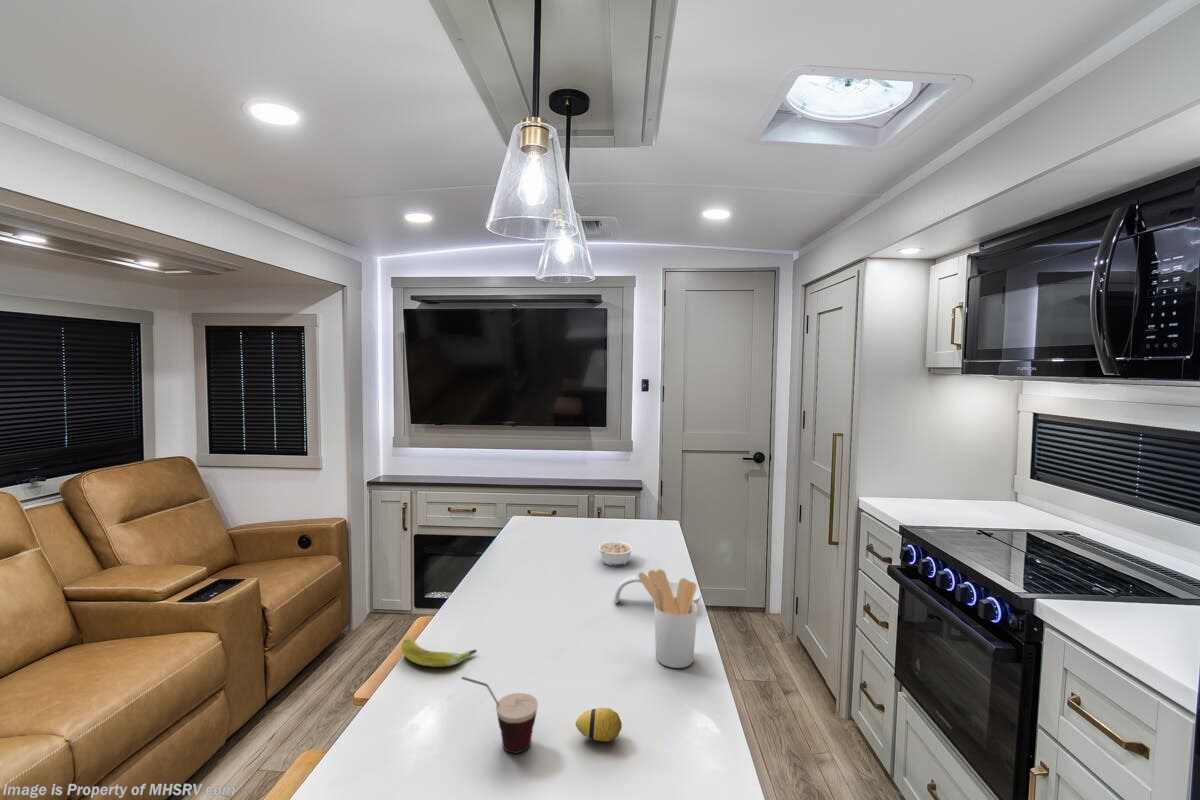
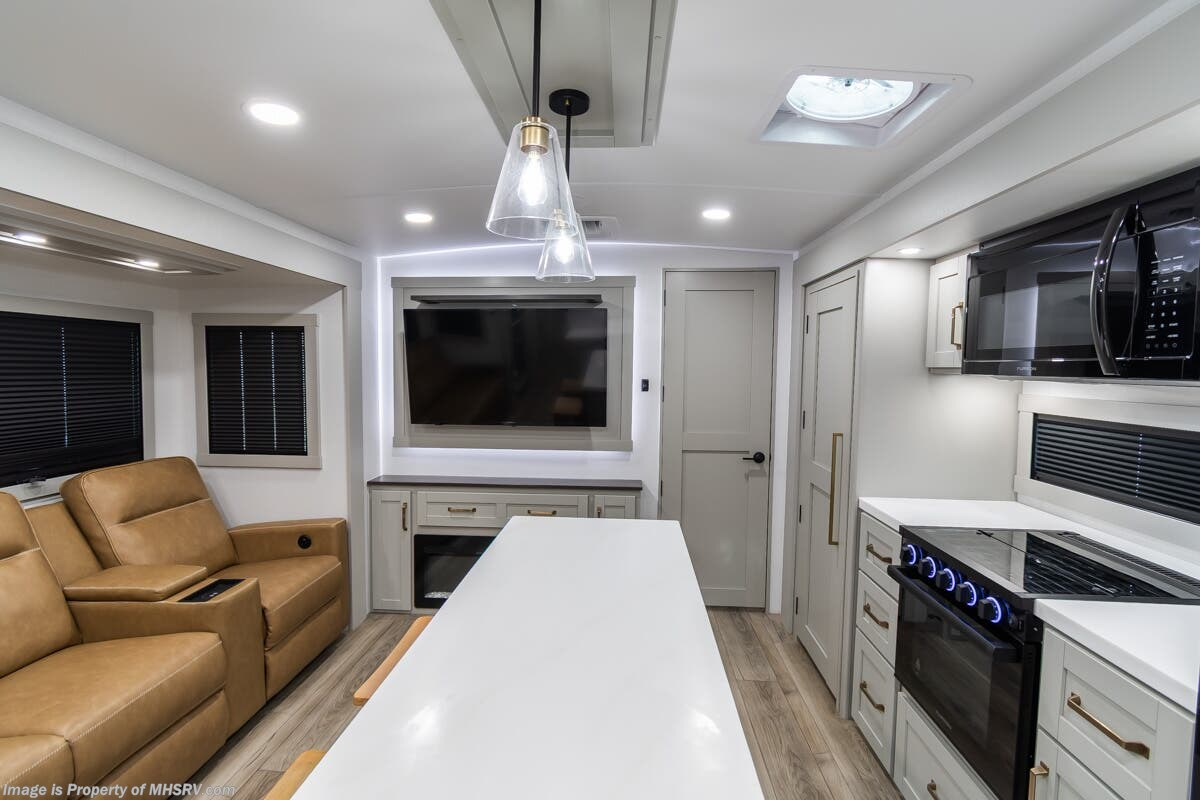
- decorative egg [575,707,623,743]
- legume [596,540,635,567]
- banana [400,637,478,668]
- spoon rest [613,574,702,604]
- utensil holder [637,568,699,669]
- cup [460,676,539,754]
